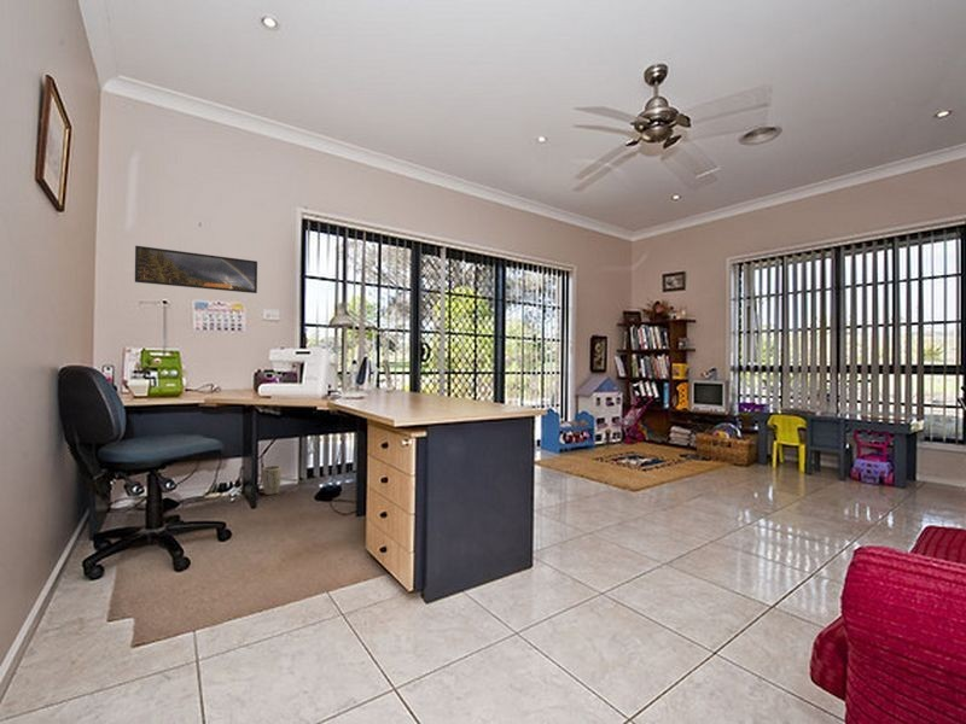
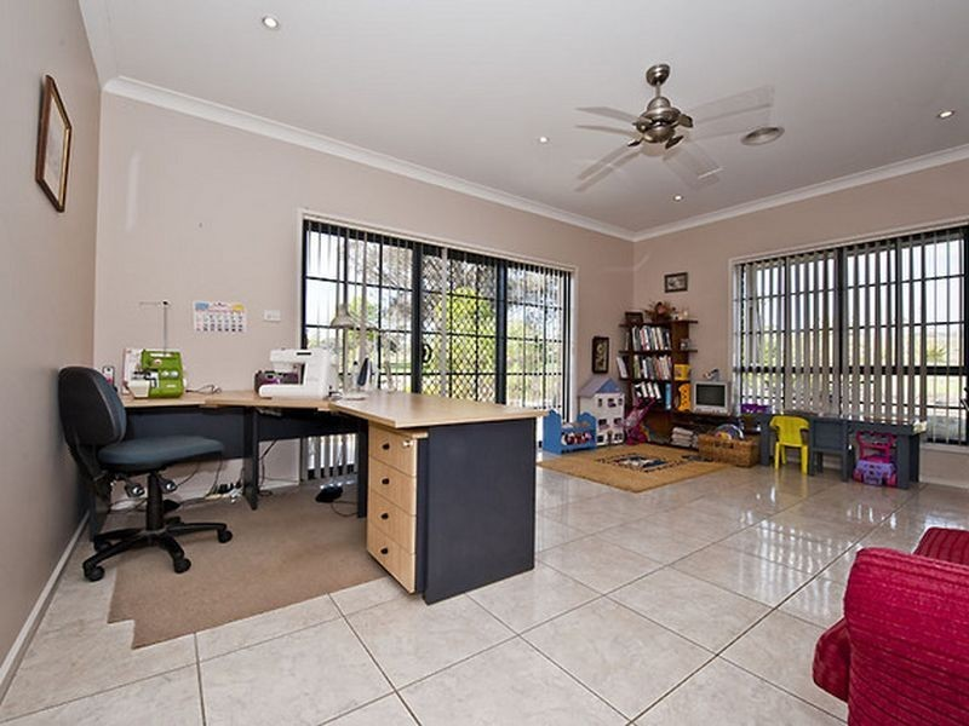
- plant pot [261,465,283,496]
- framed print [134,245,258,294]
